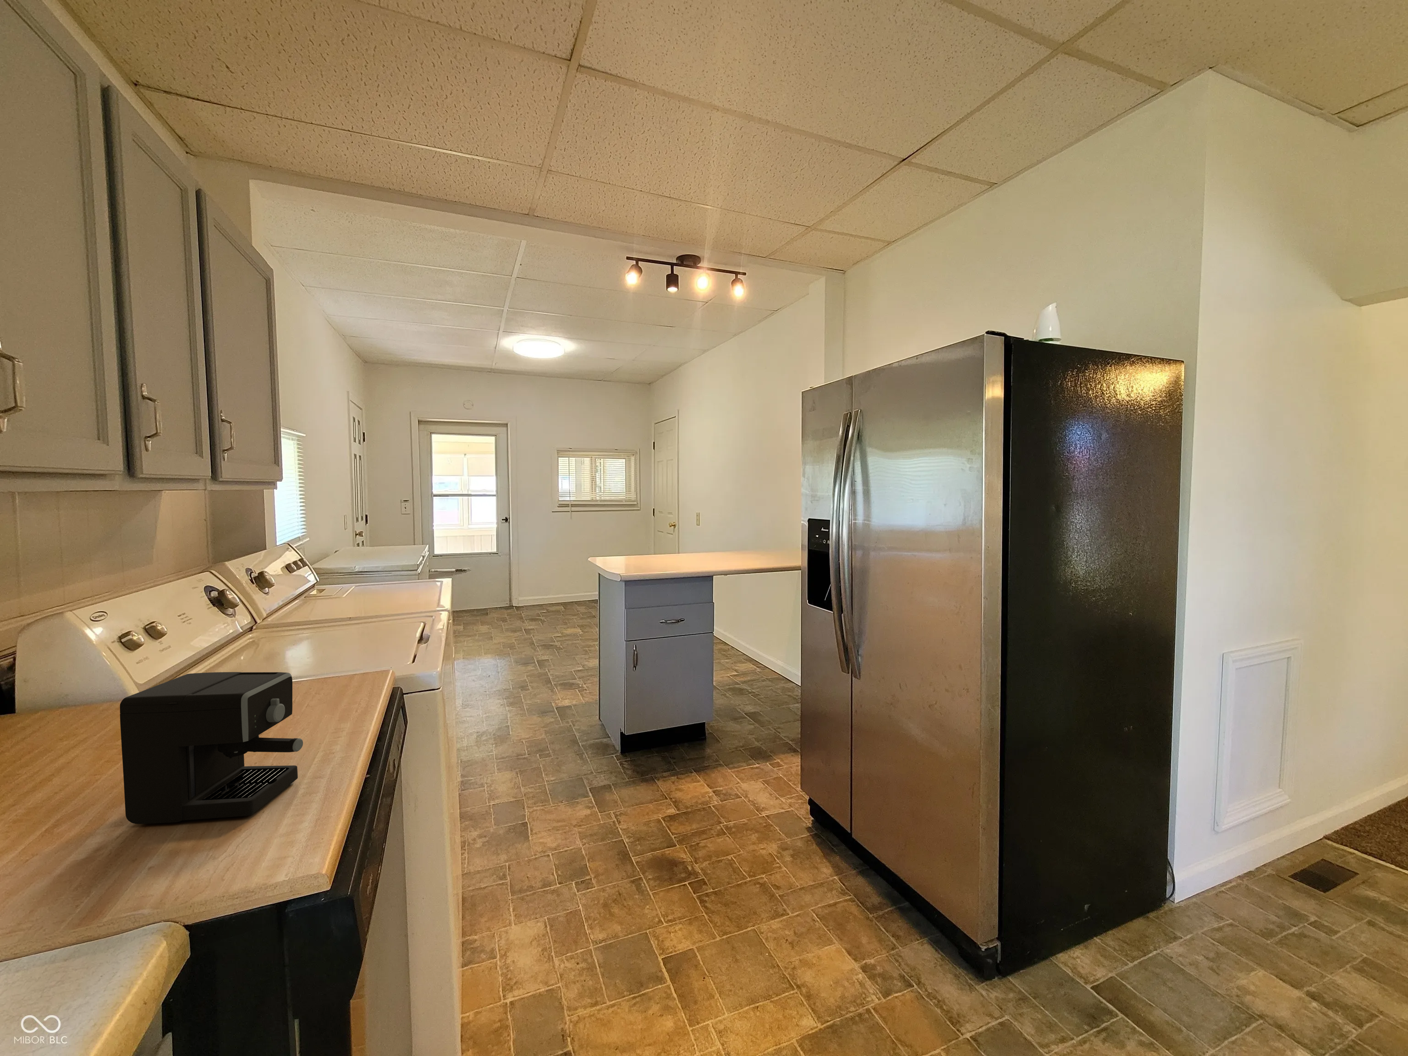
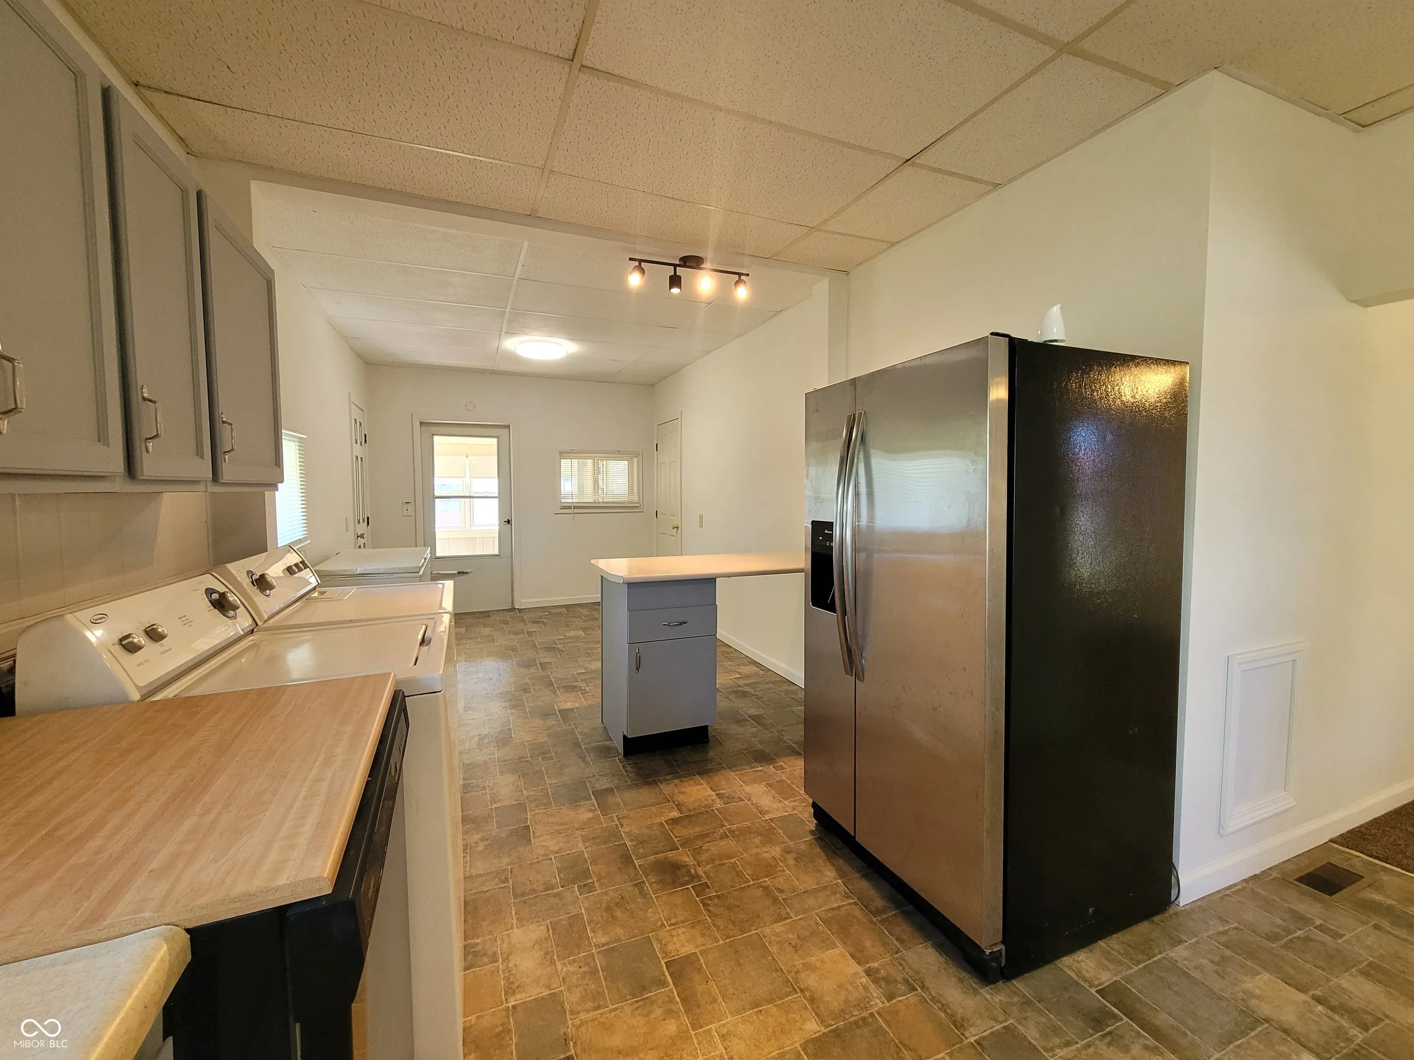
- coffee maker [119,671,304,824]
